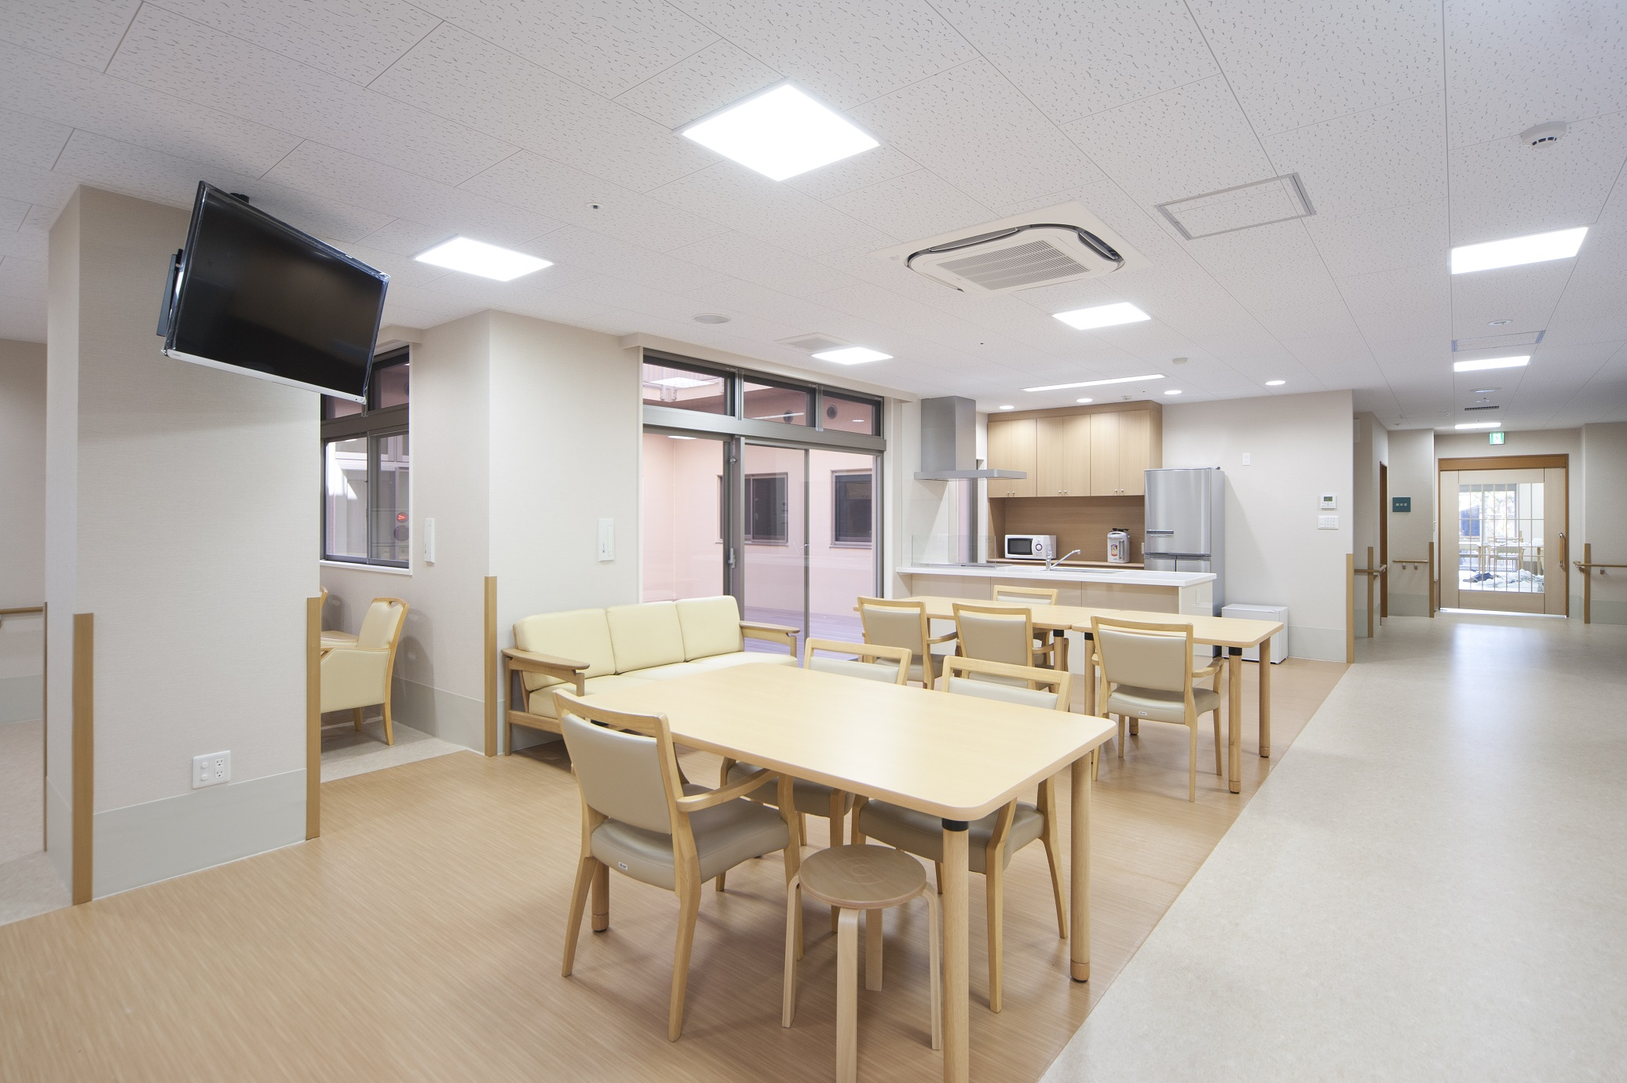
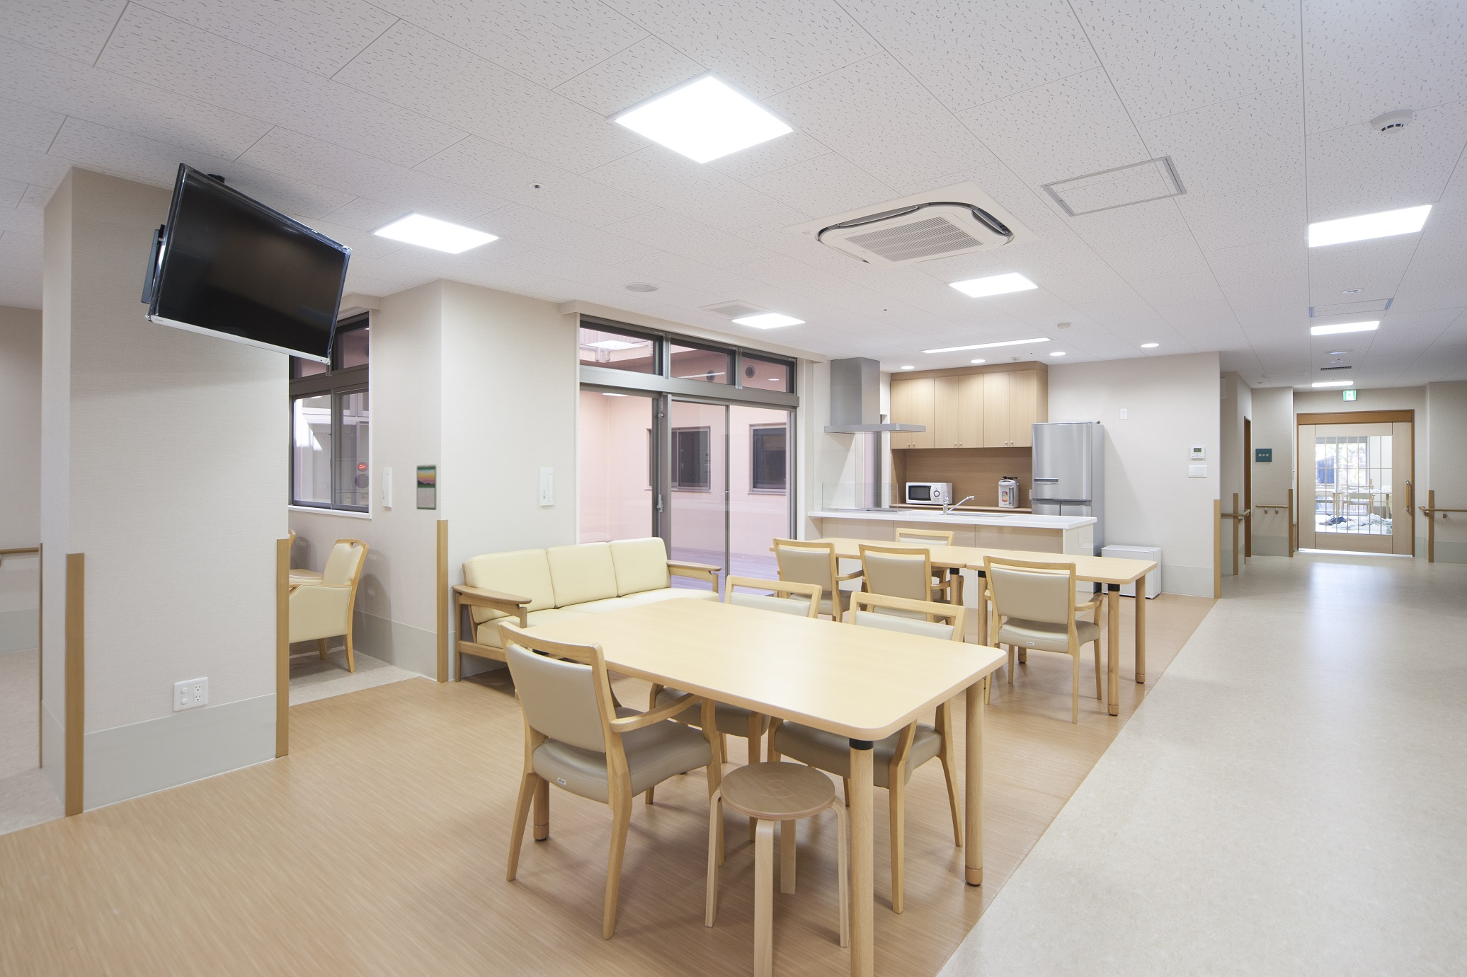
+ calendar [417,463,437,510]
